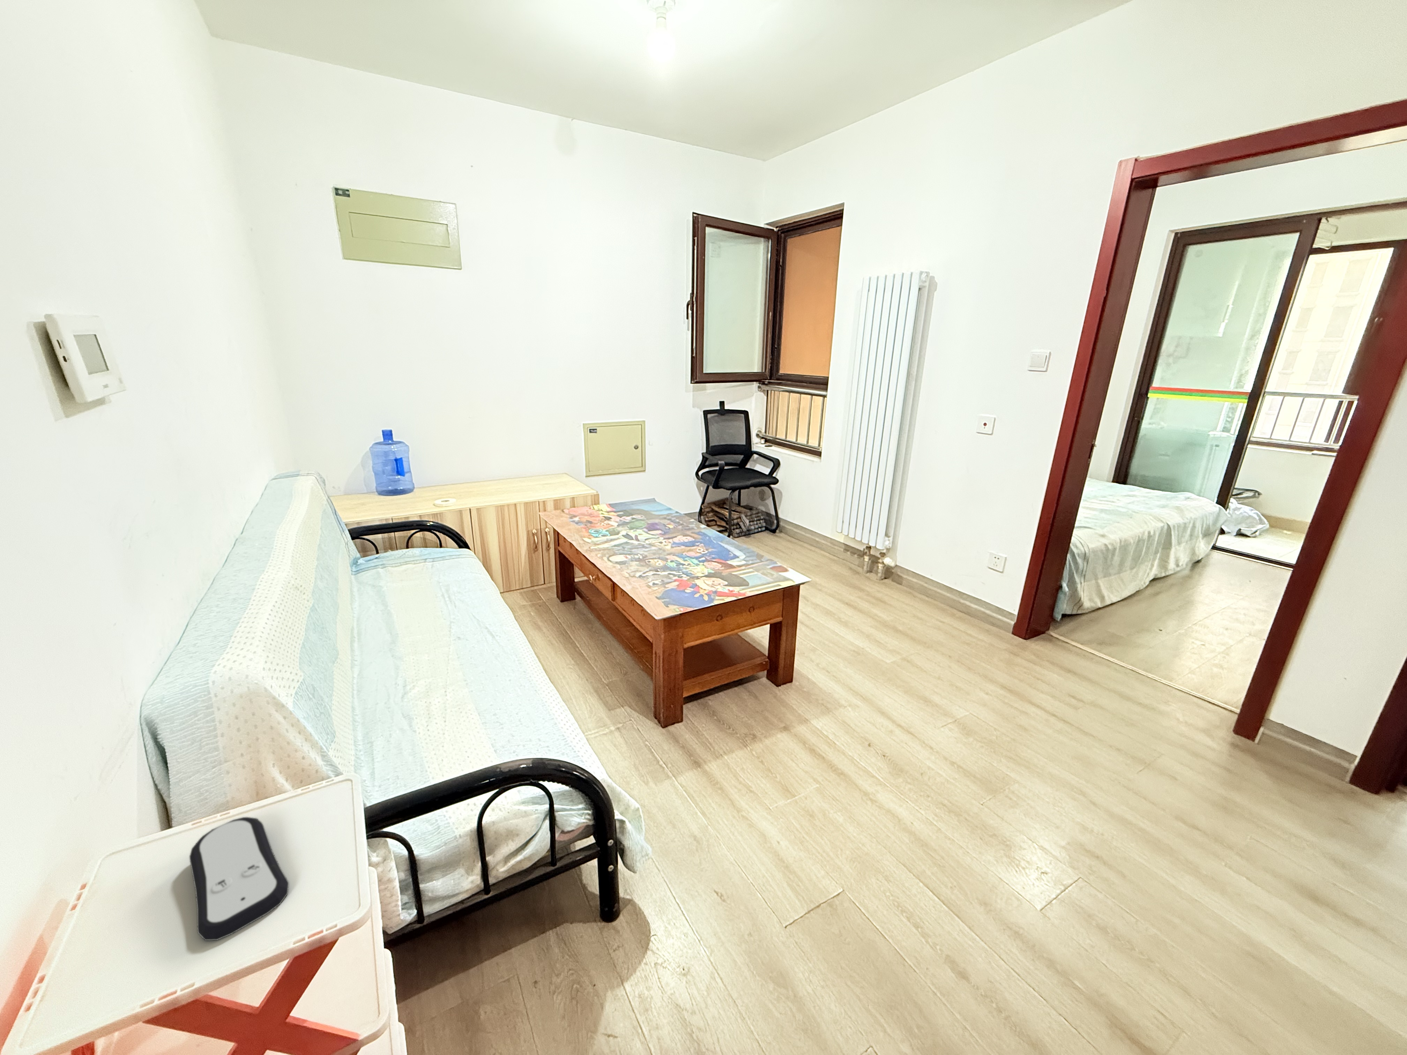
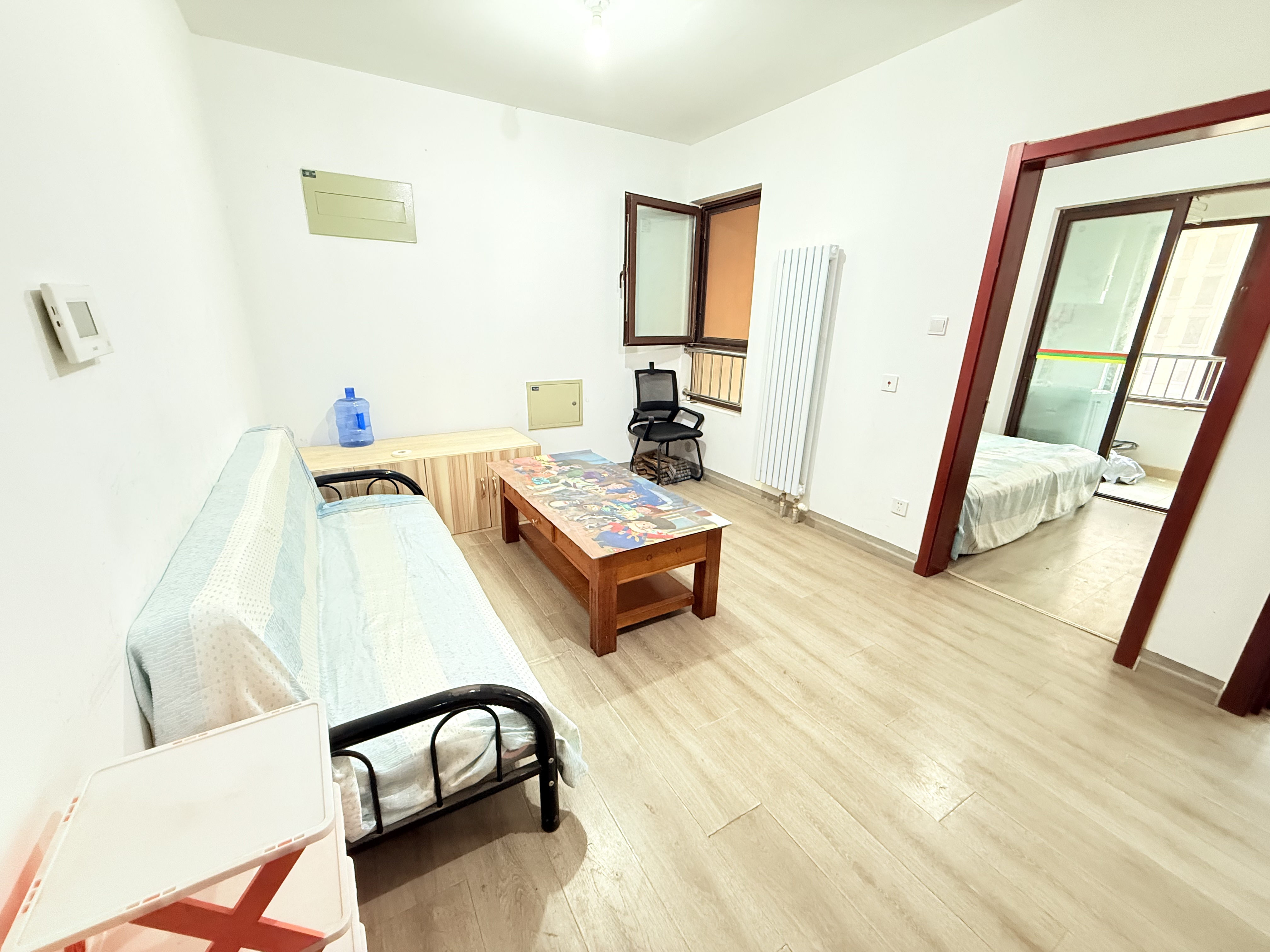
- remote control [189,817,289,941]
